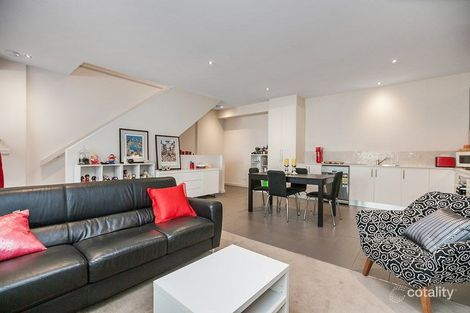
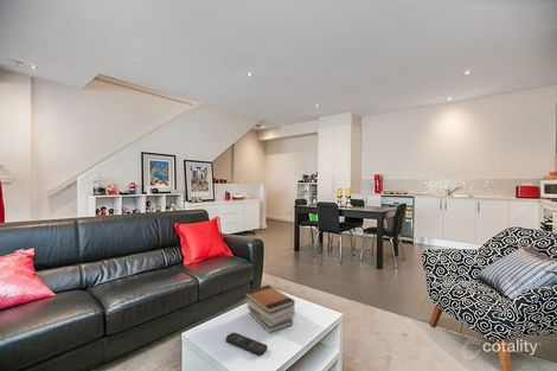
+ book stack [244,284,296,334]
+ remote control [225,332,268,357]
